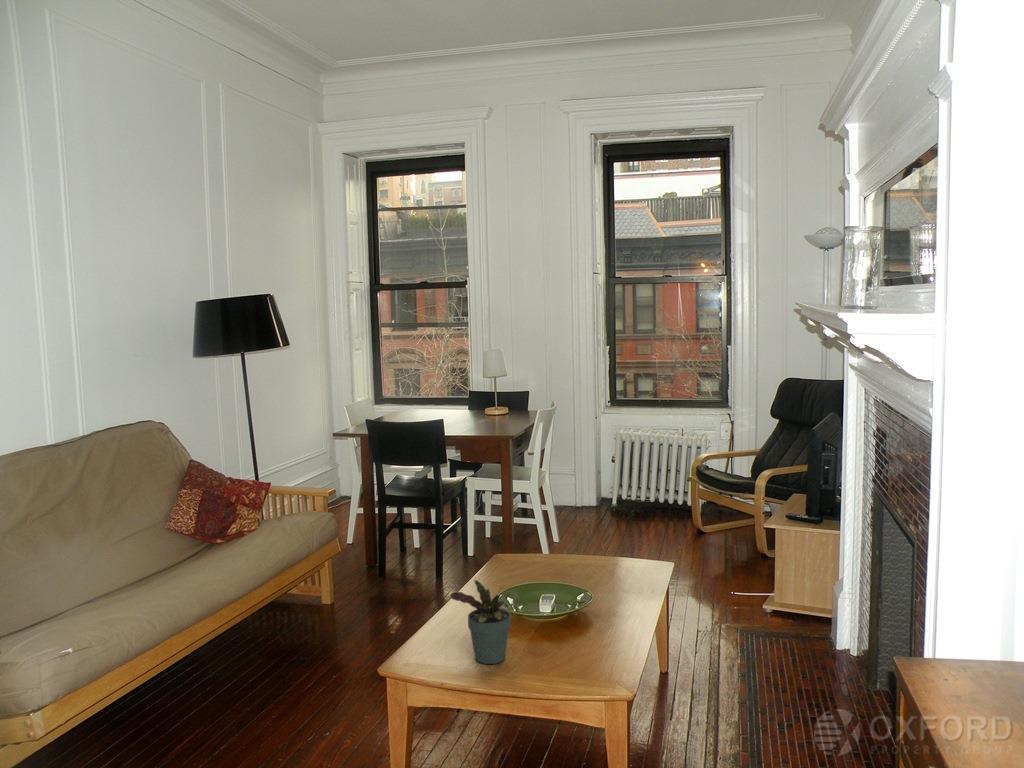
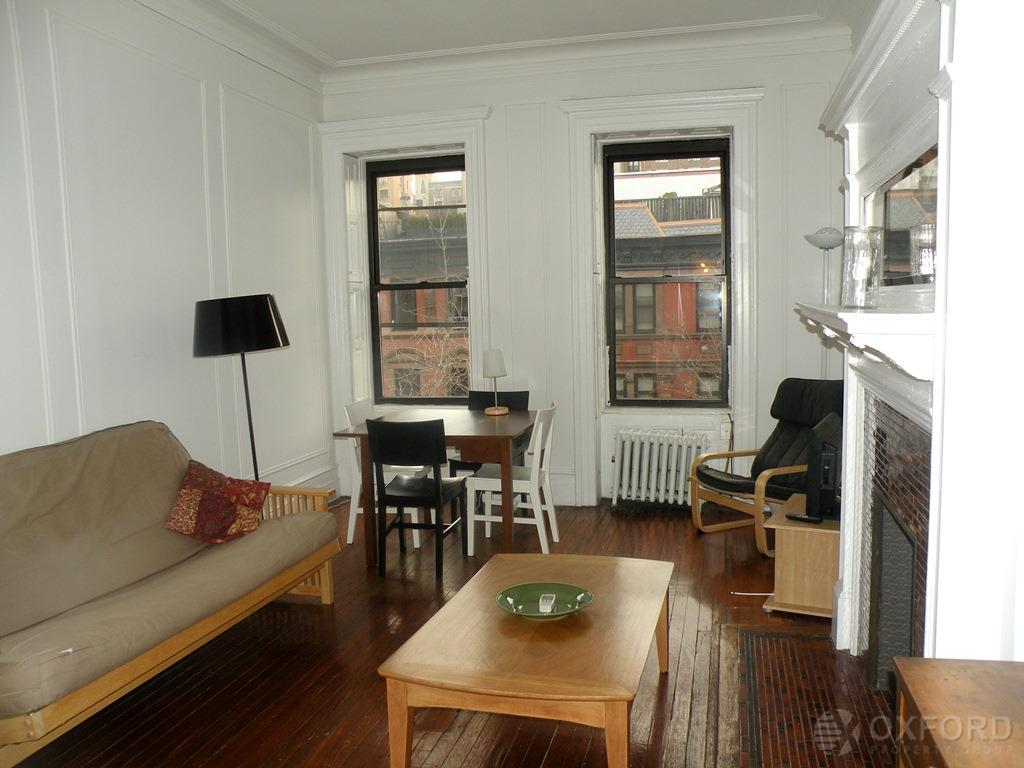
- potted plant [449,579,512,665]
